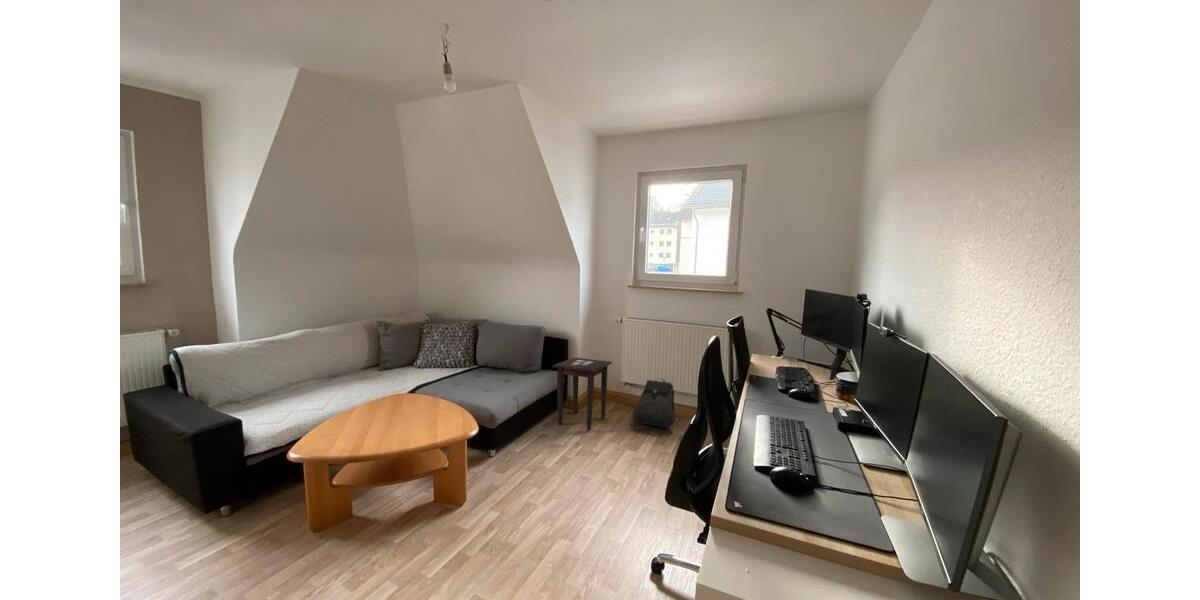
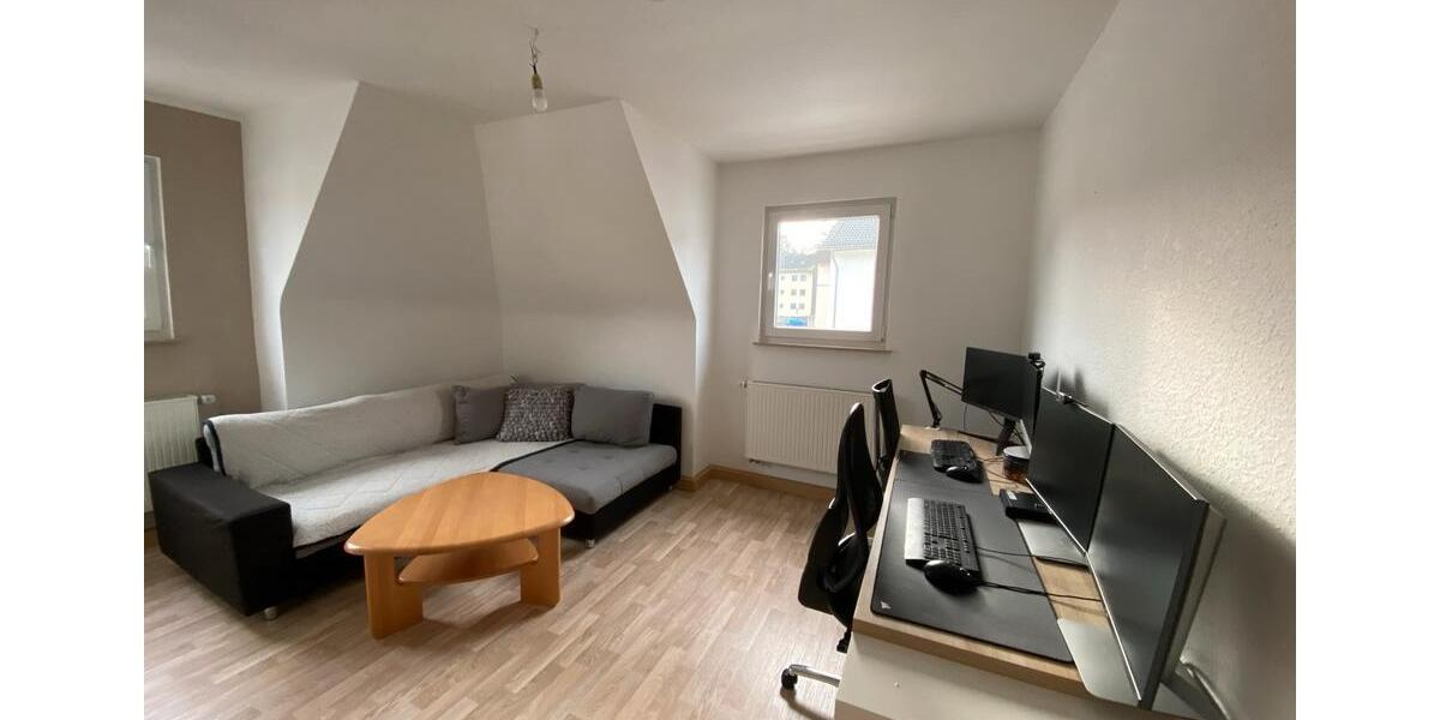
- backpack [631,377,676,428]
- side table [551,357,613,432]
